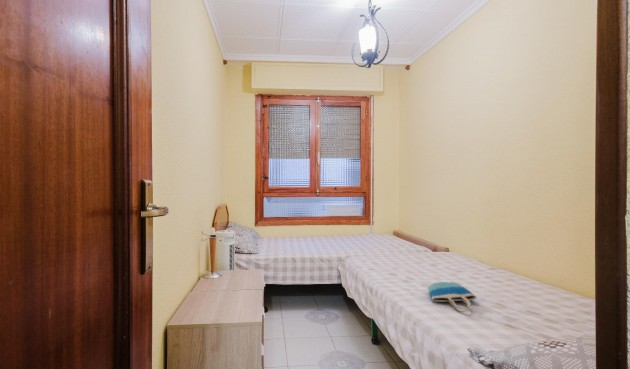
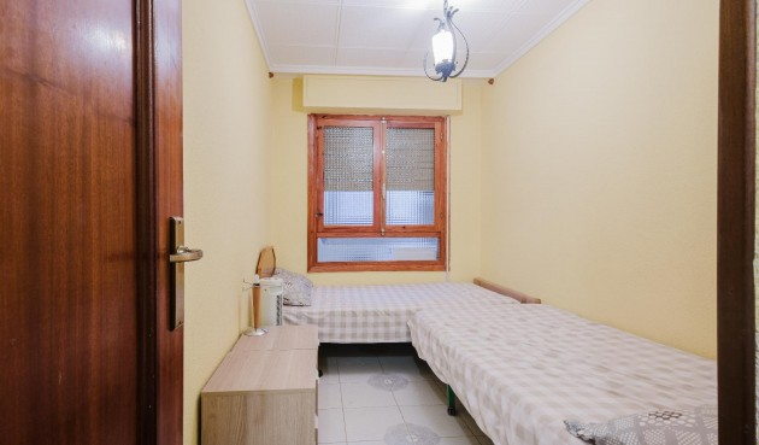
- tote bag [427,281,478,313]
